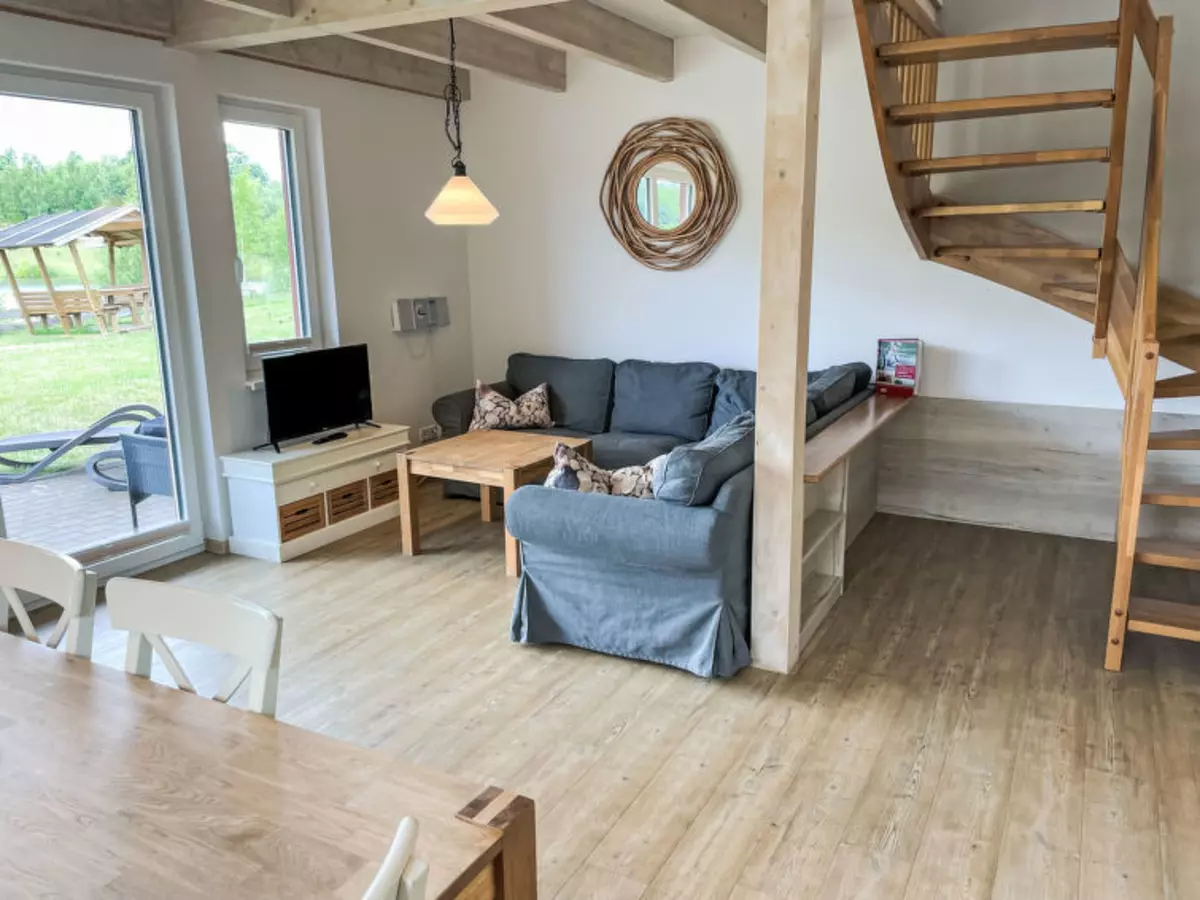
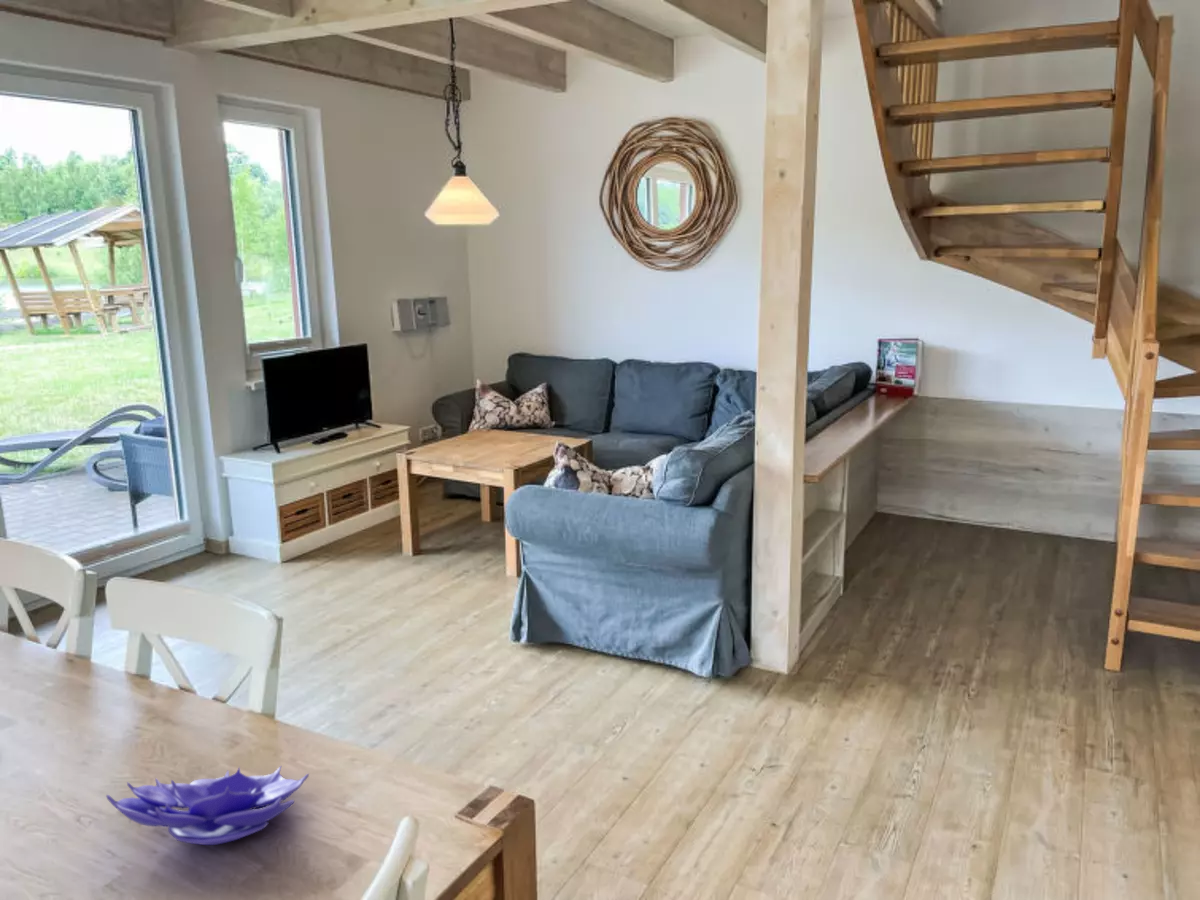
+ decorative bowl [105,765,310,846]
